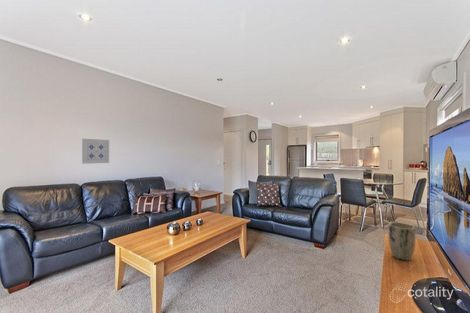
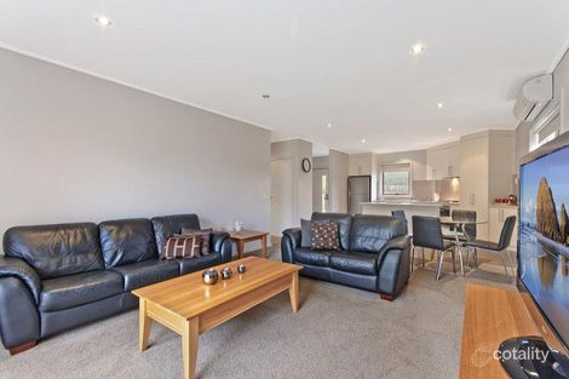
- plant pot [388,222,416,261]
- wall art [81,138,110,165]
